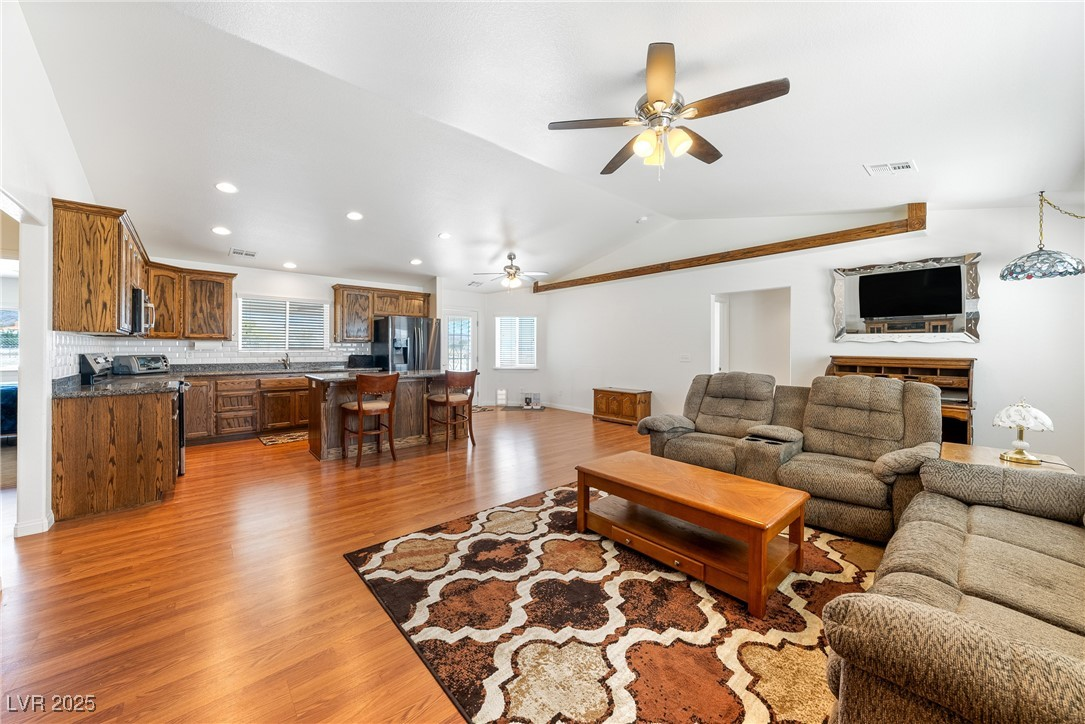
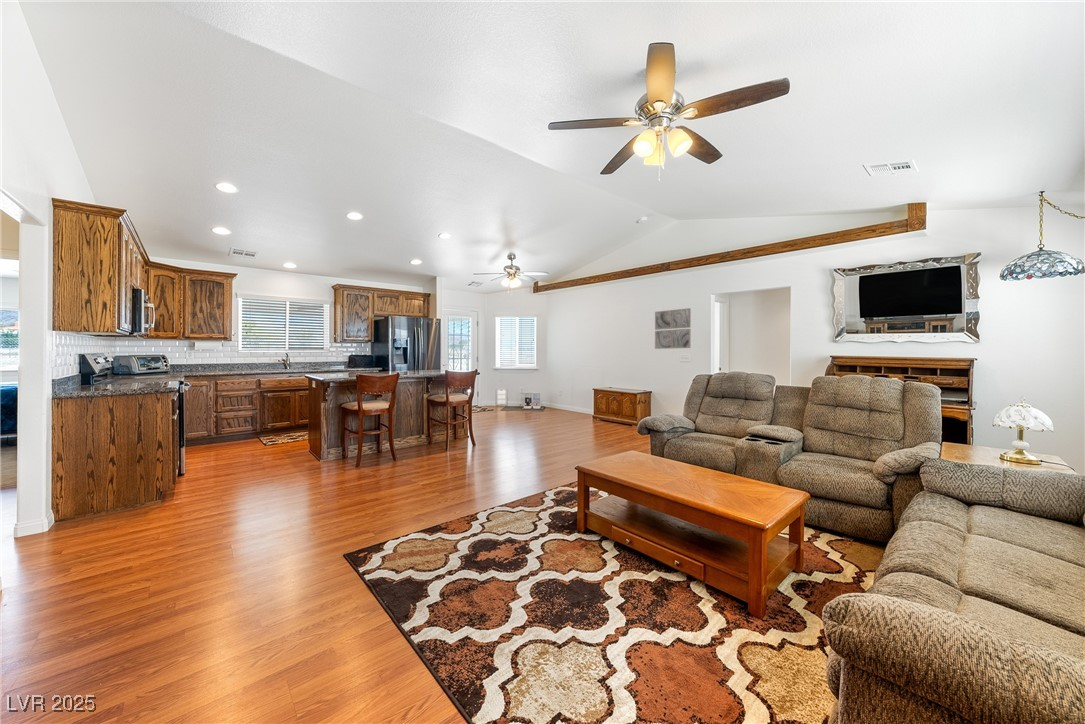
+ wall art [654,307,692,350]
